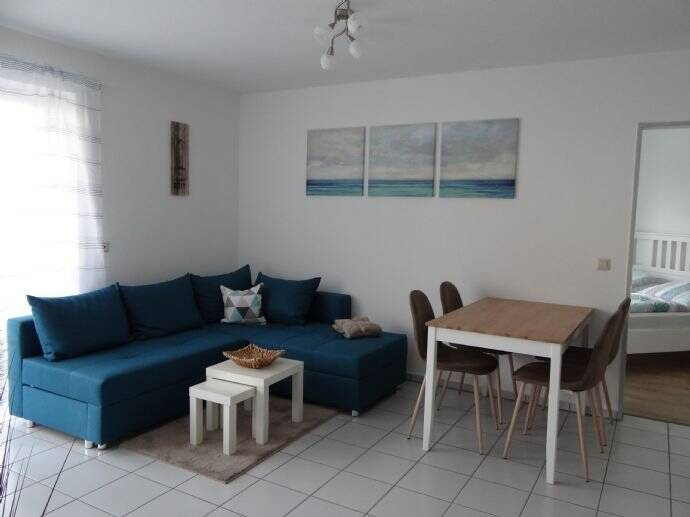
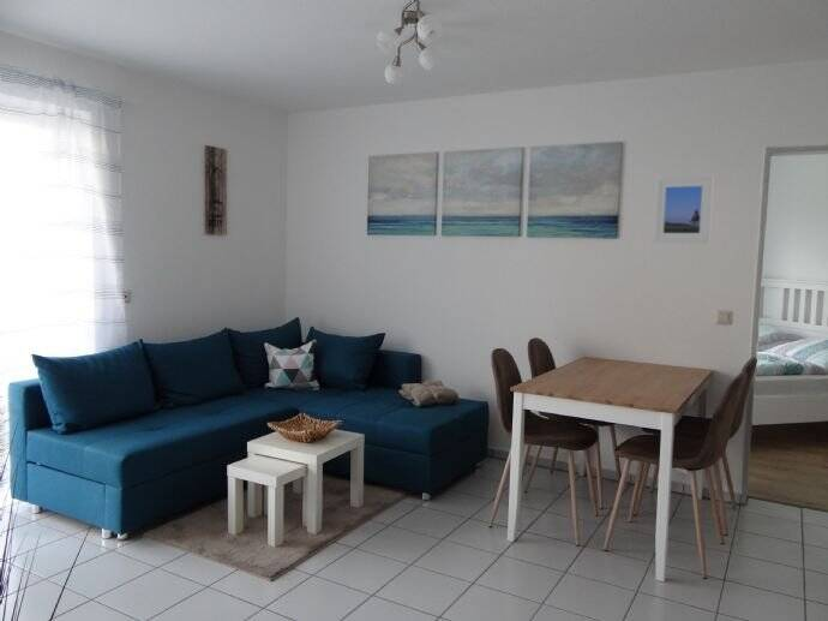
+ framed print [652,175,715,244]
